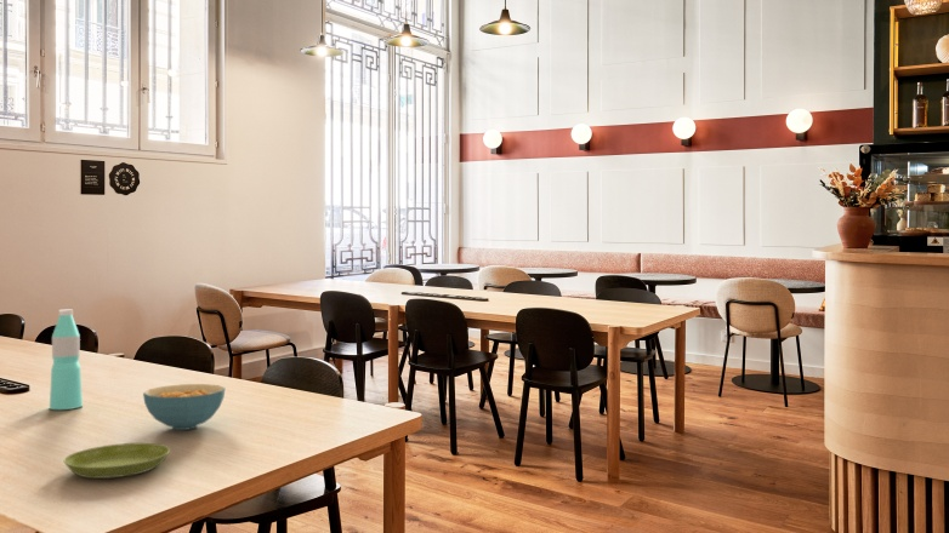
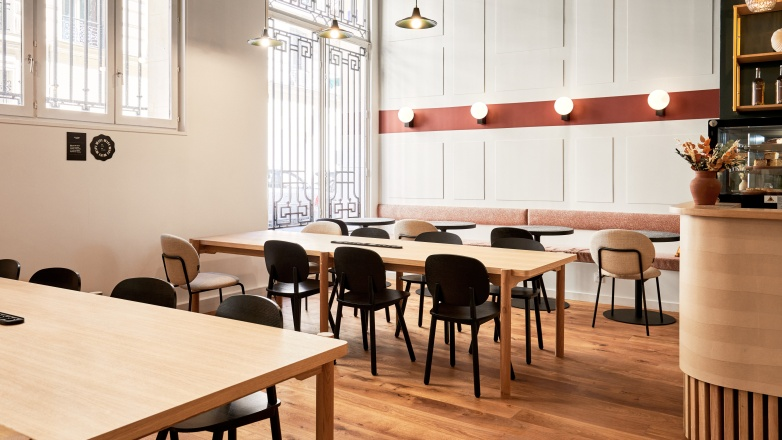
- saucer [63,442,171,480]
- water bottle [49,309,84,411]
- cereal bowl [142,383,226,431]
